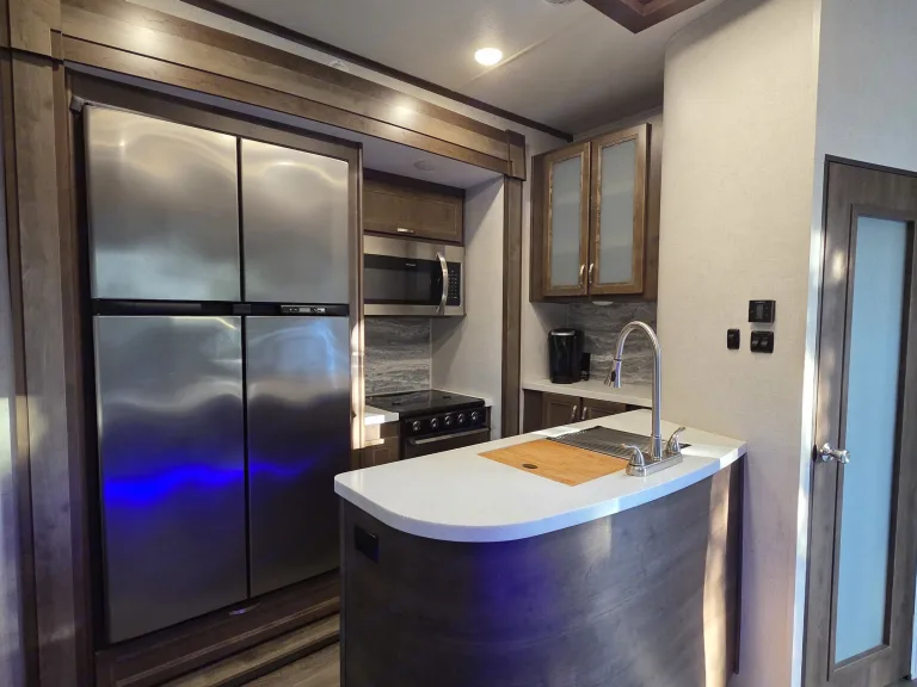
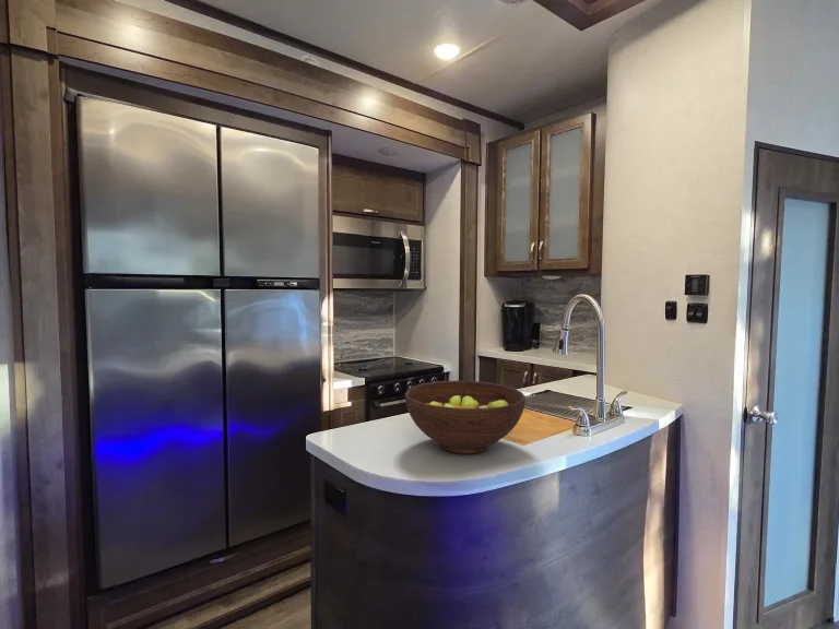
+ fruit bowl [404,380,527,455]
